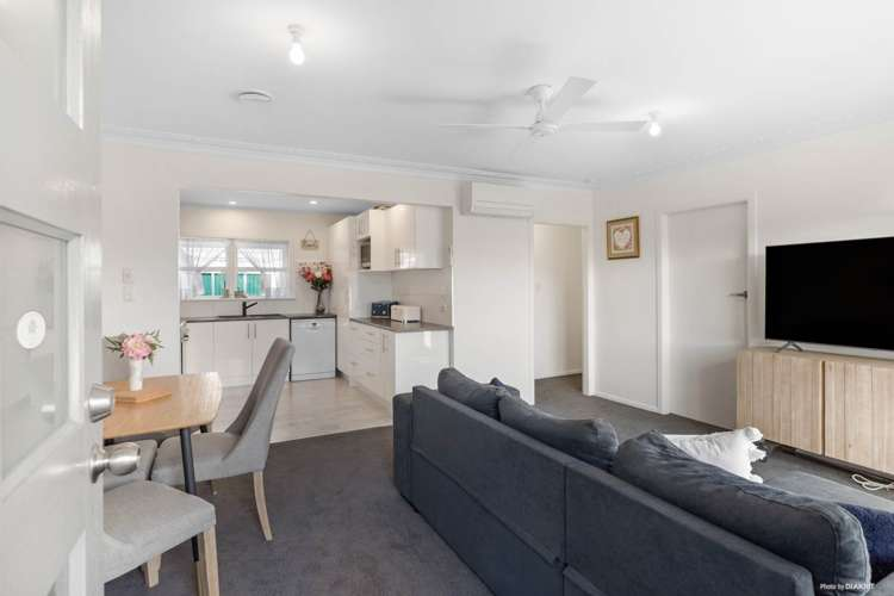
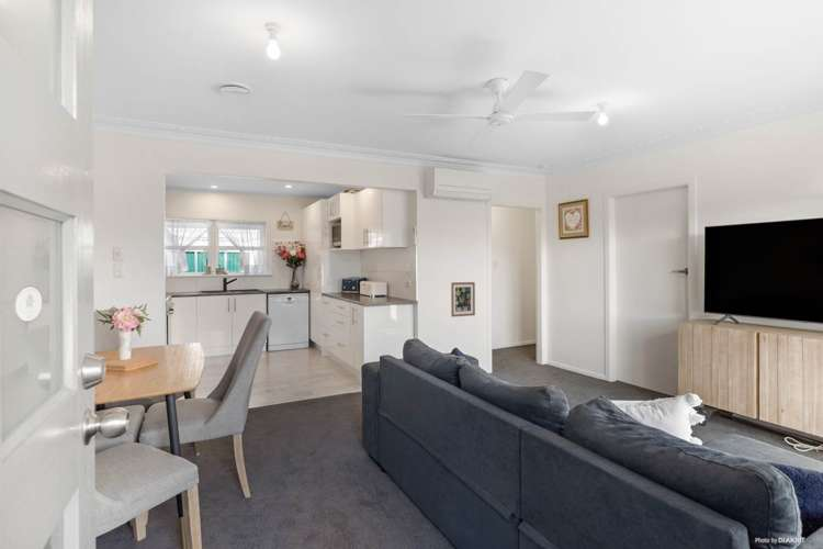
+ wall art [450,281,476,317]
